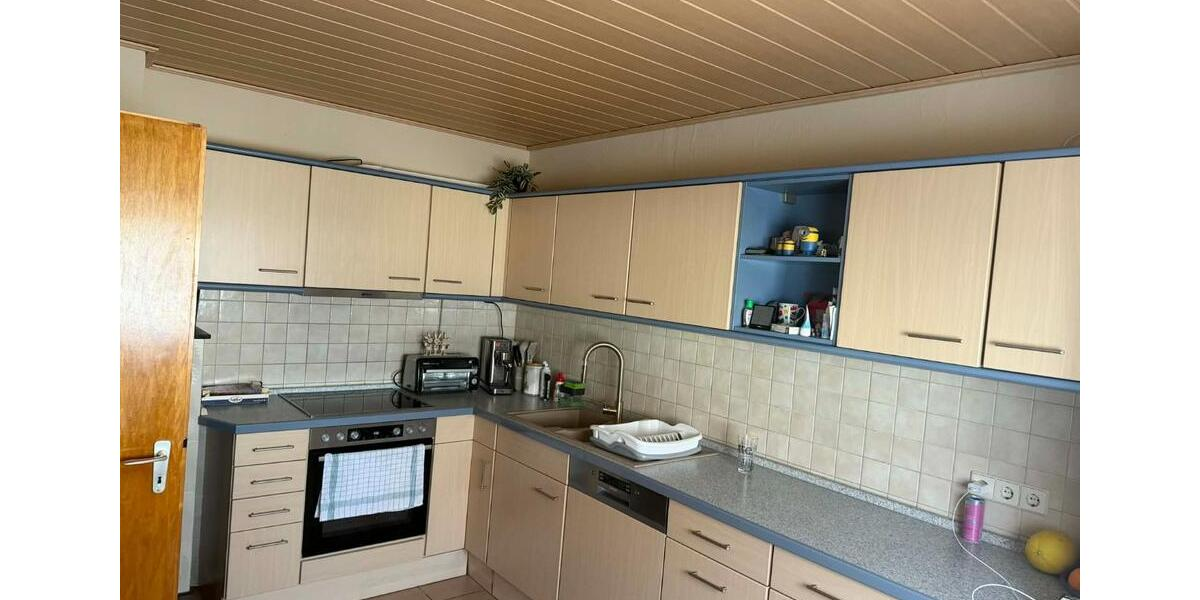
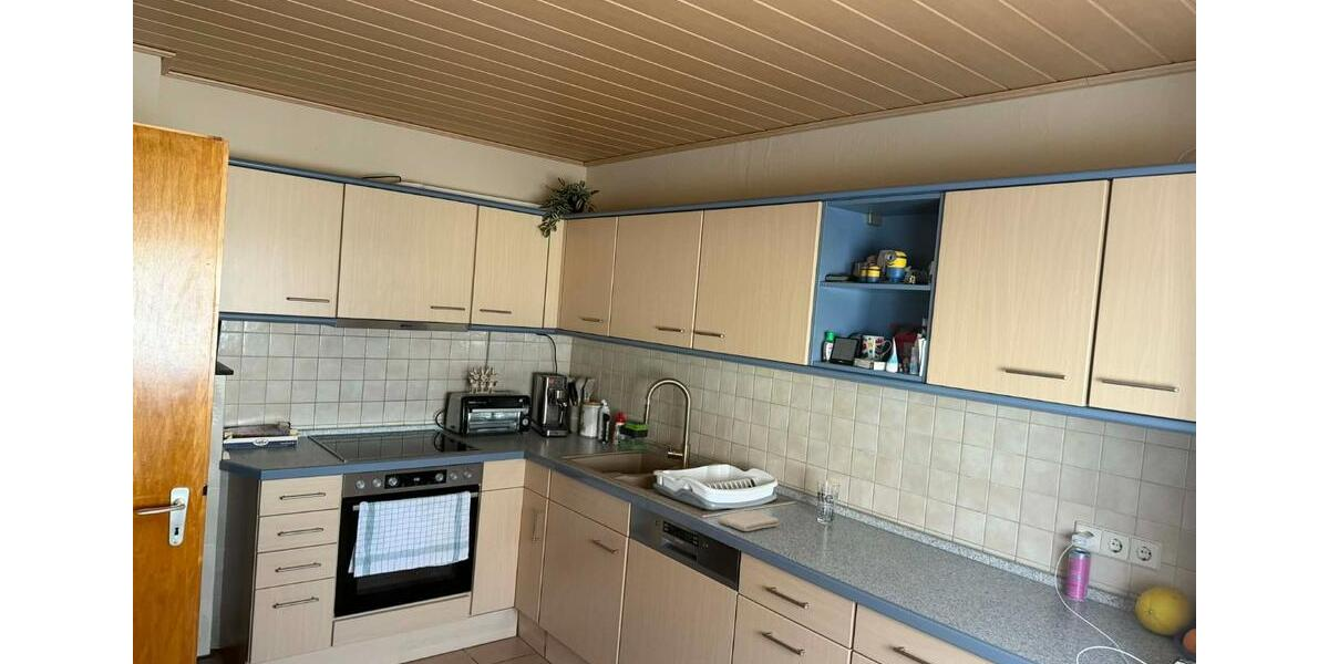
+ washcloth [718,510,780,532]
